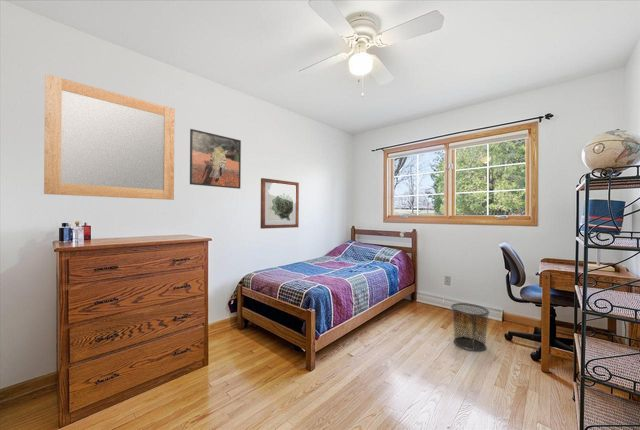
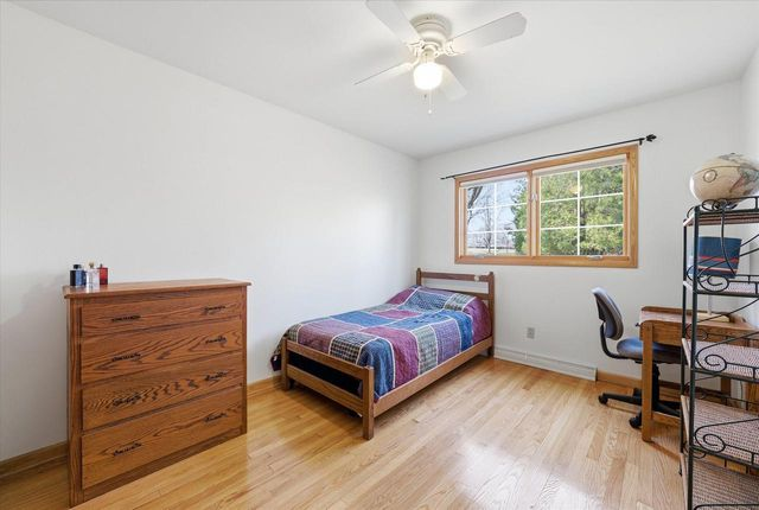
- wall art [259,177,300,230]
- waste bin [450,302,490,352]
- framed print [189,128,242,190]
- home mirror [43,73,176,201]
